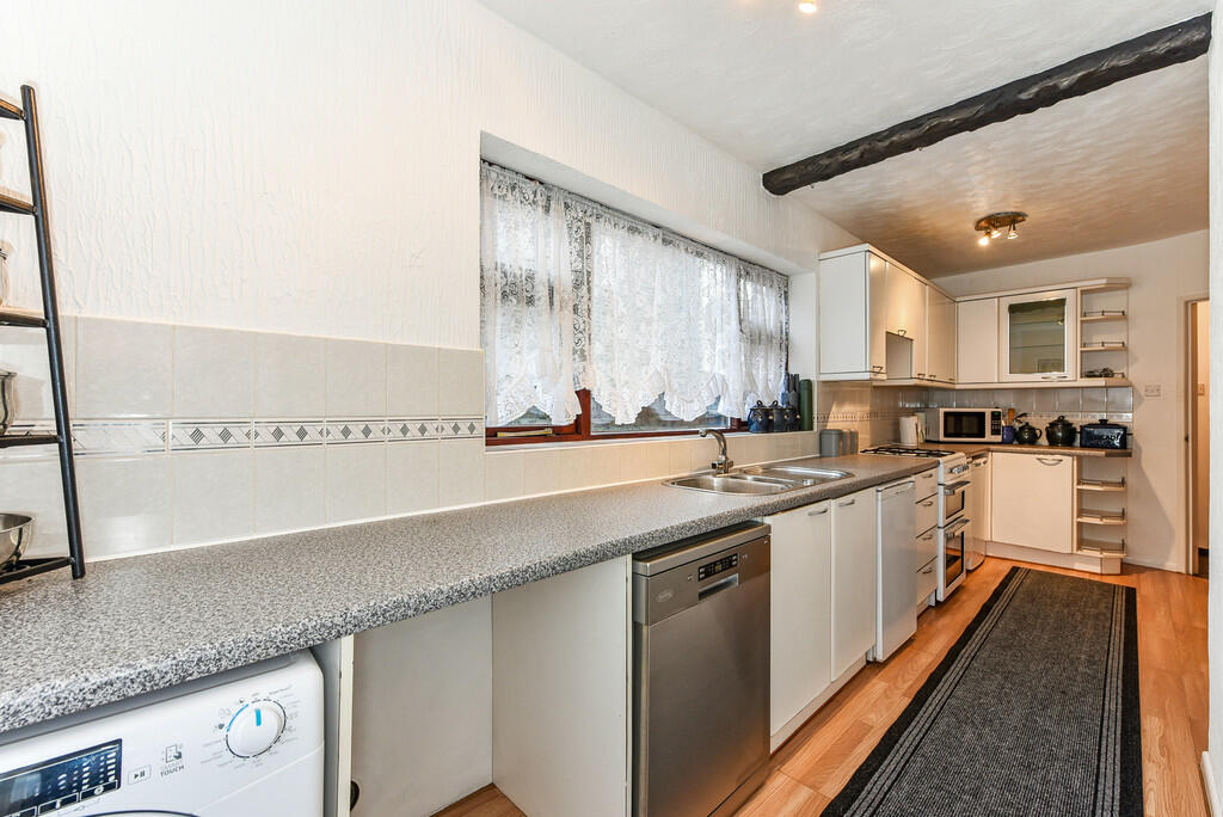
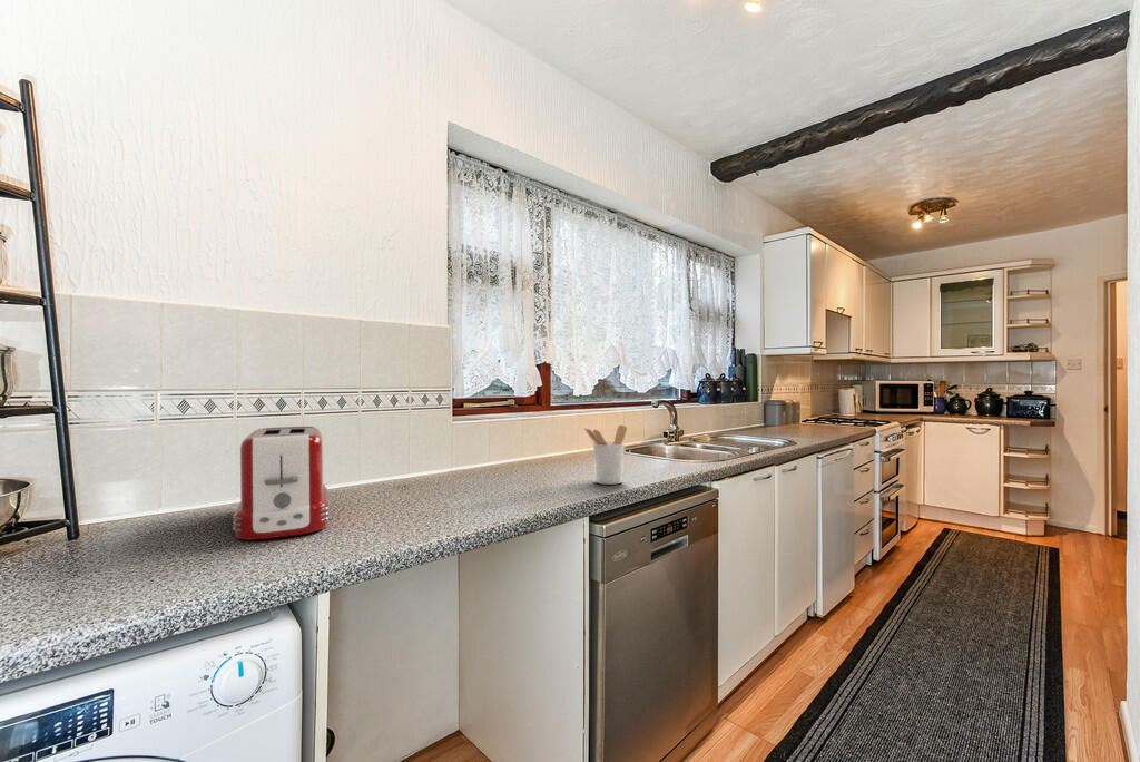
+ utensil holder [583,423,628,486]
+ toaster [232,426,331,541]
